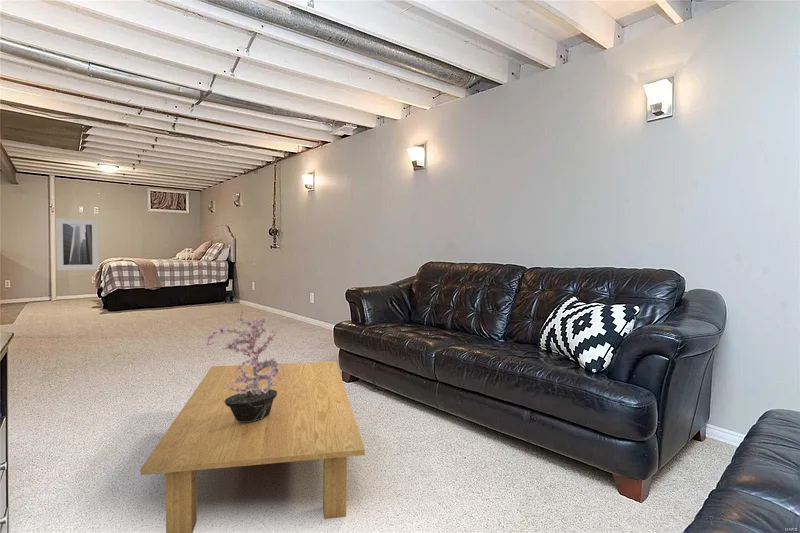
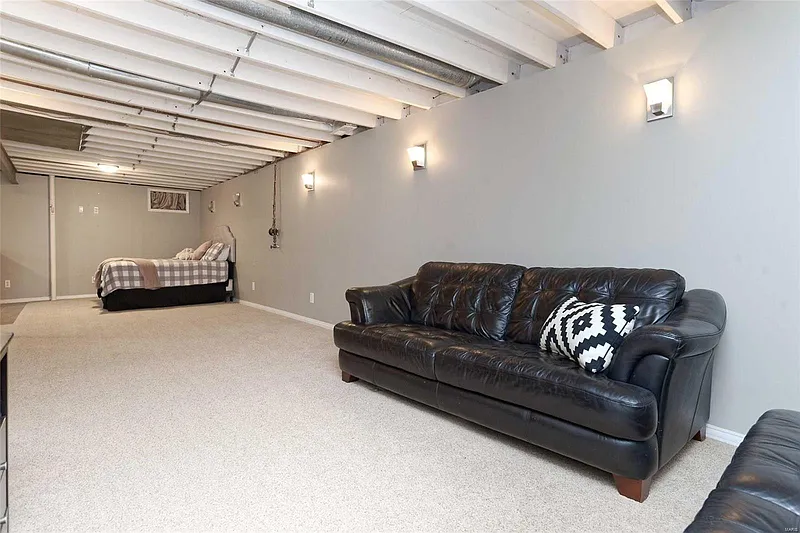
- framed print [55,217,100,271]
- coffee table [140,360,366,533]
- potted plant [203,309,280,422]
